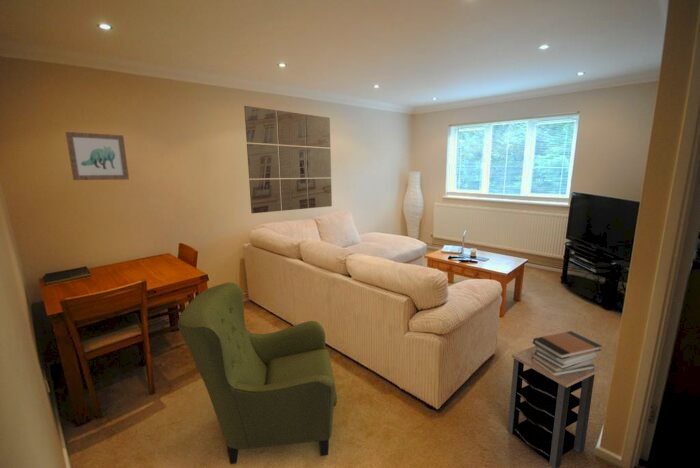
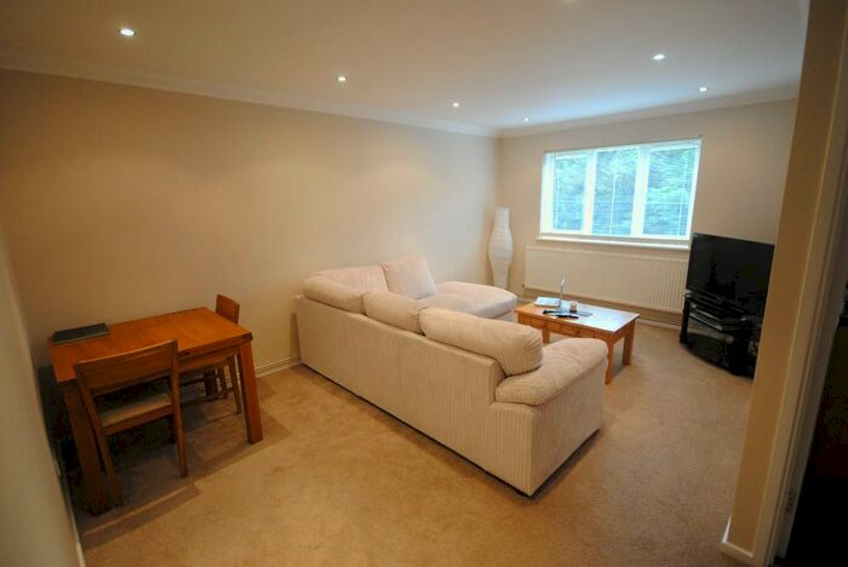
- armchair [176,282,338,465]
- book stack [531,330,603,377]
- side table [507,345,602,468]
- wall art [243,105,333,214]
- wall art [65,131,130,181]
